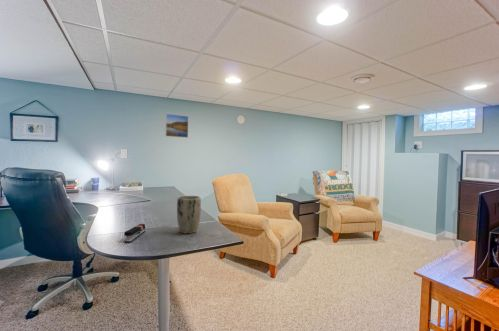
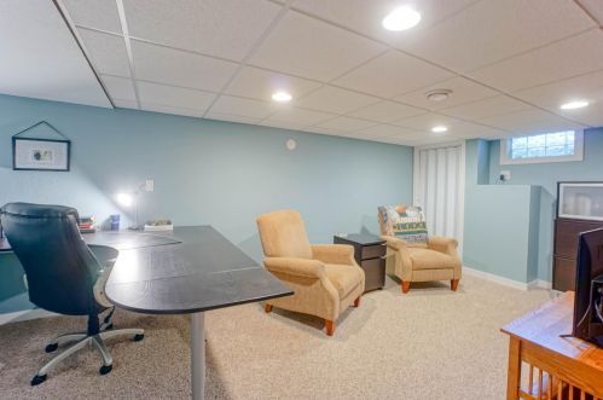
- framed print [164,113,189,139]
- stapler [123,223,146,244]
- plant pot [176,195,202,235]
